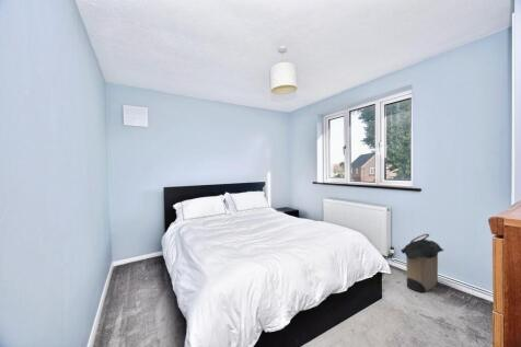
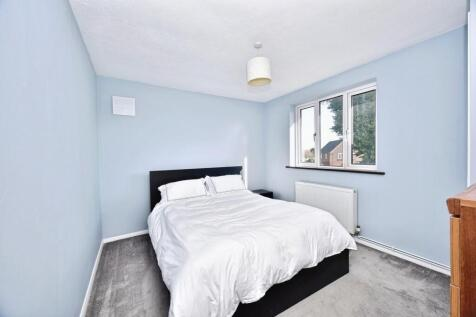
- laundry hamper [400,233,445,293]
